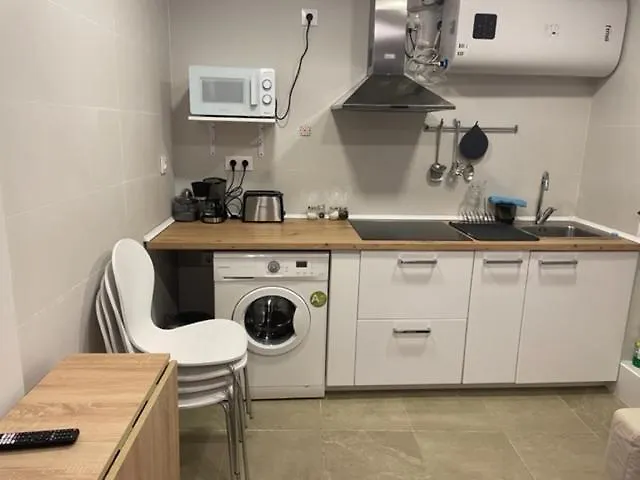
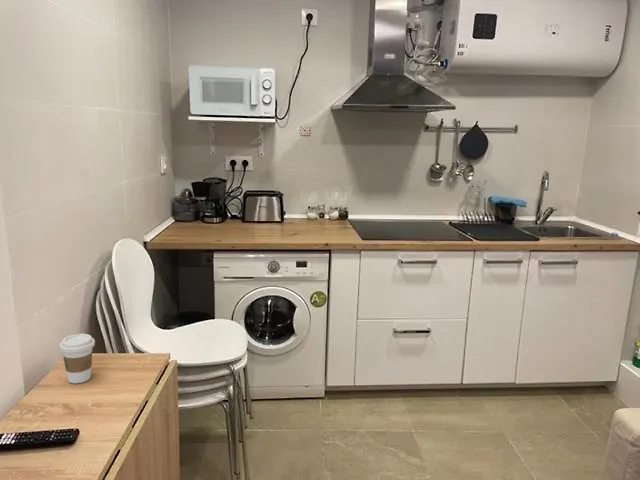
+ coffee cup [58,333,96,384]
